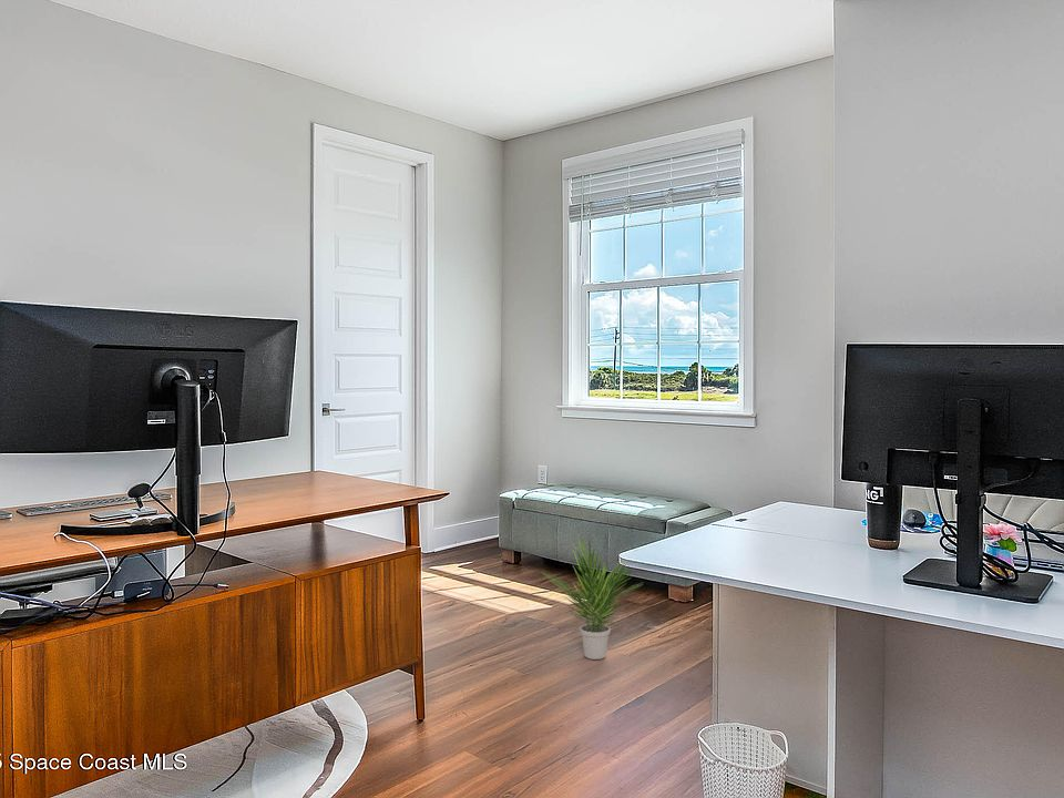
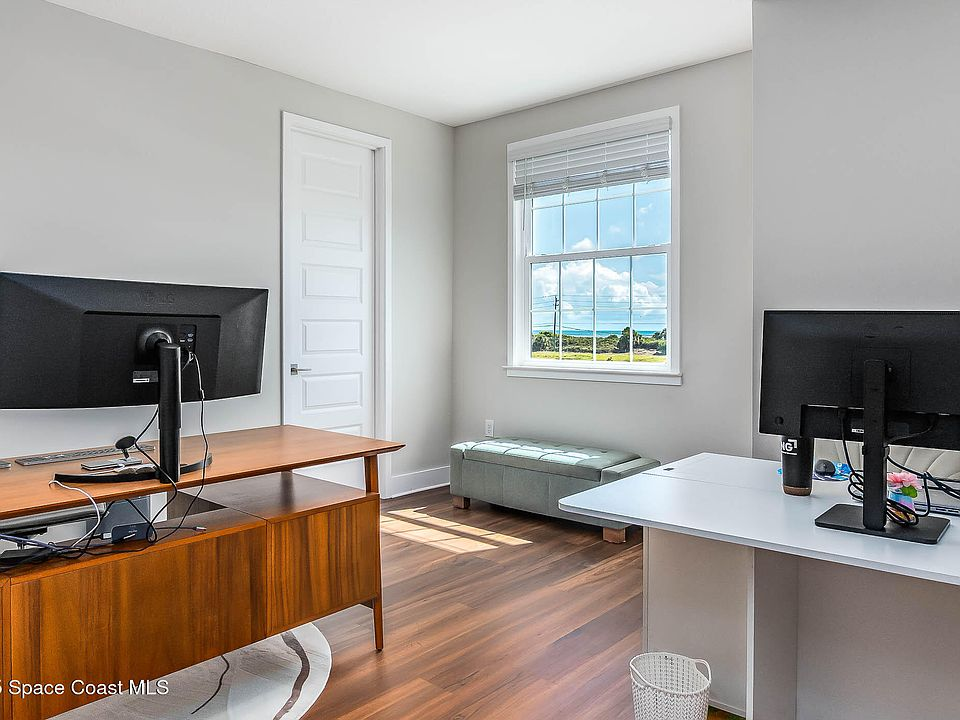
- potted plant [540,536,643,661]
